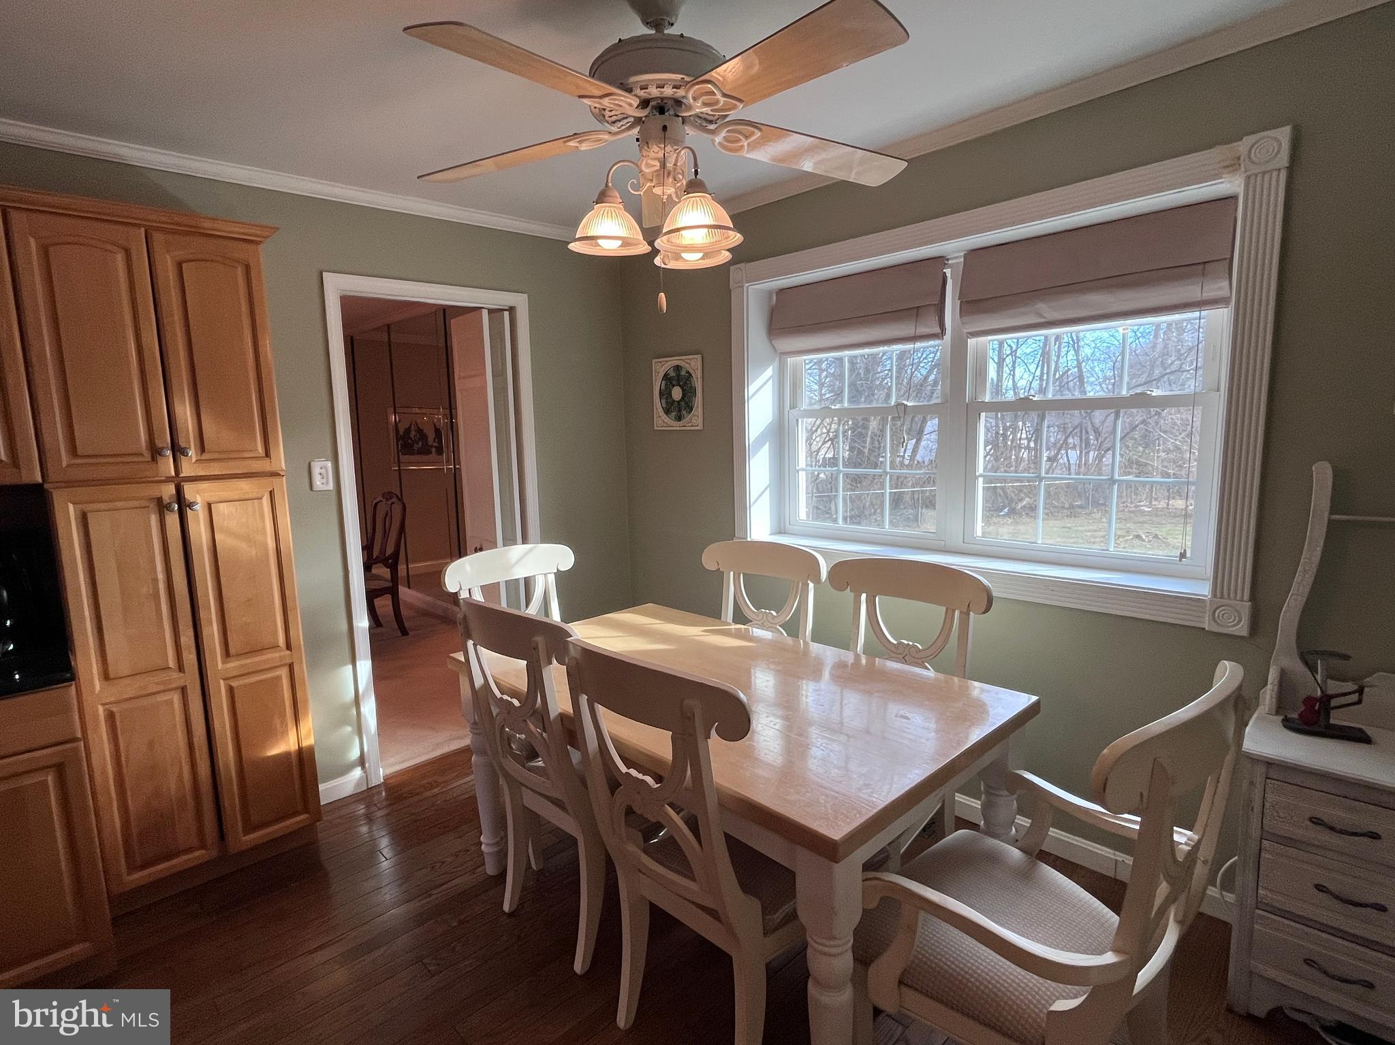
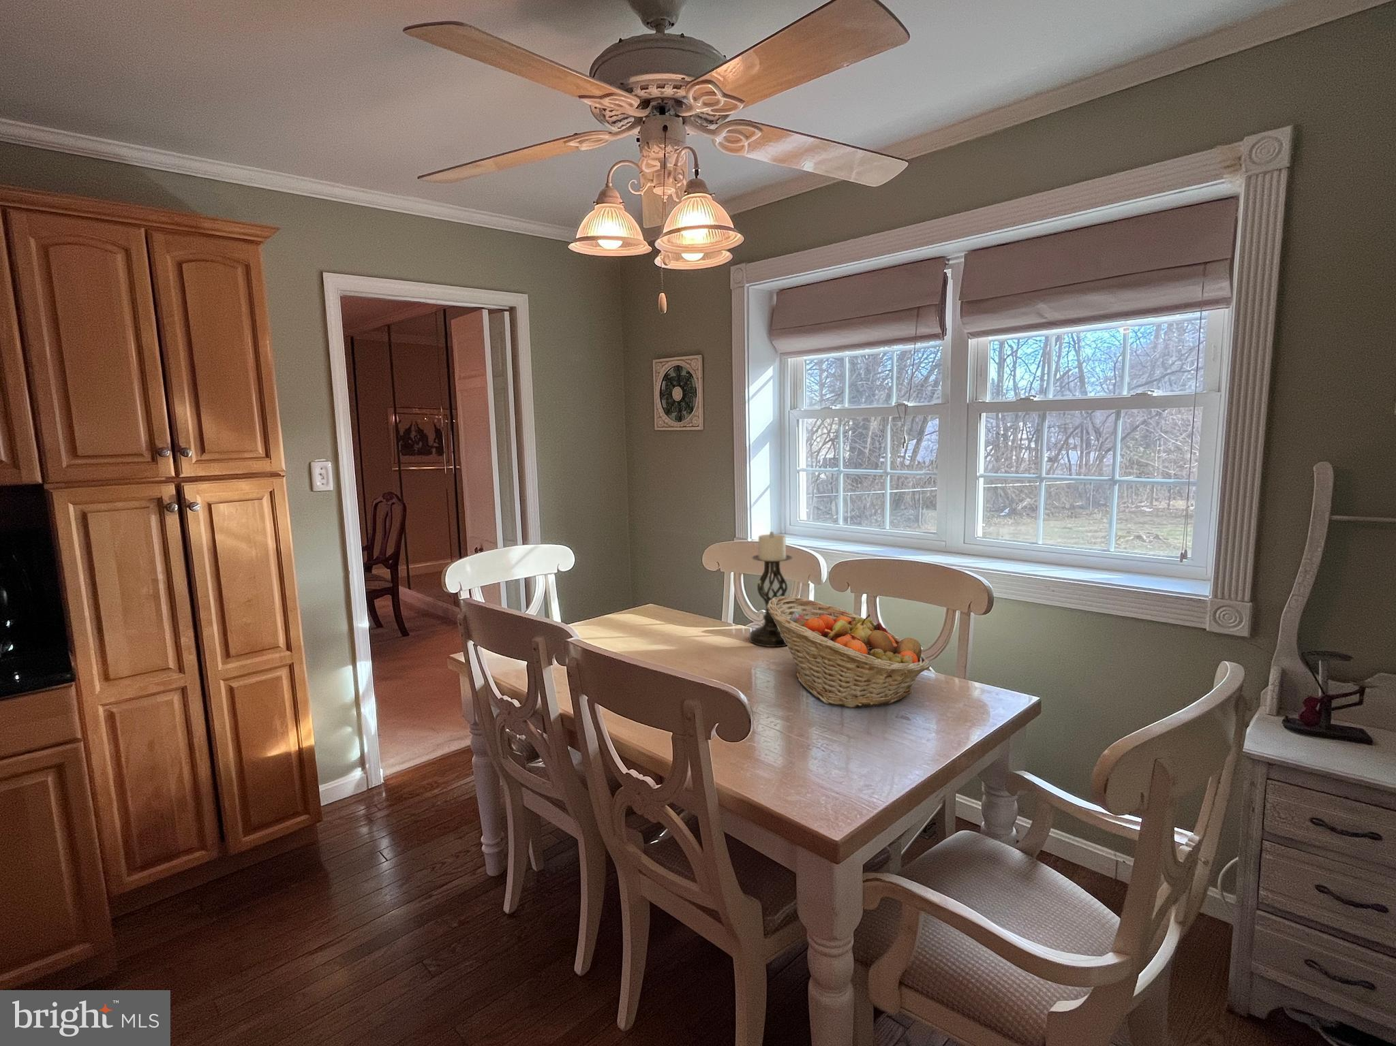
+ fruit basket [767,596,931,709]
+ candle holder [749,531,793,647]
